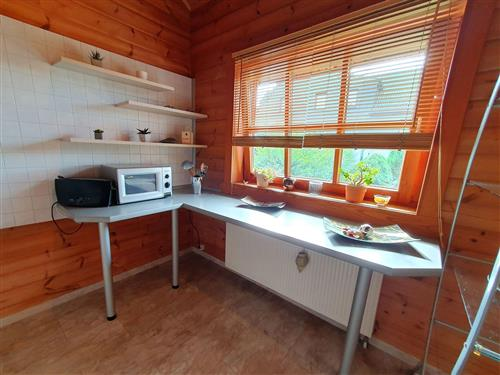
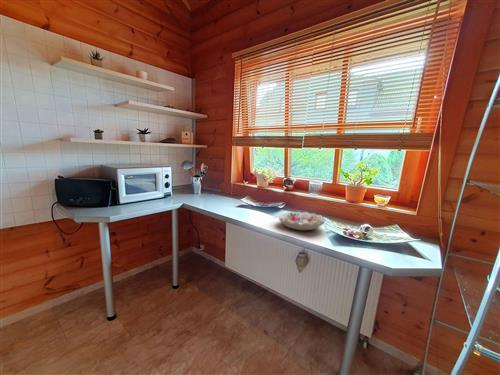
+ decorative bowl [277,211,327,231]
